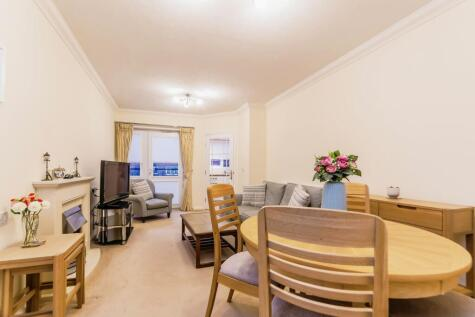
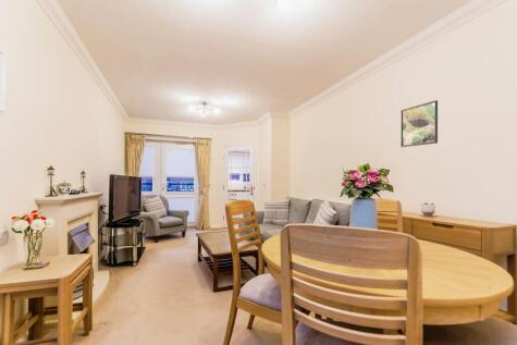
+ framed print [399,99,439,148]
